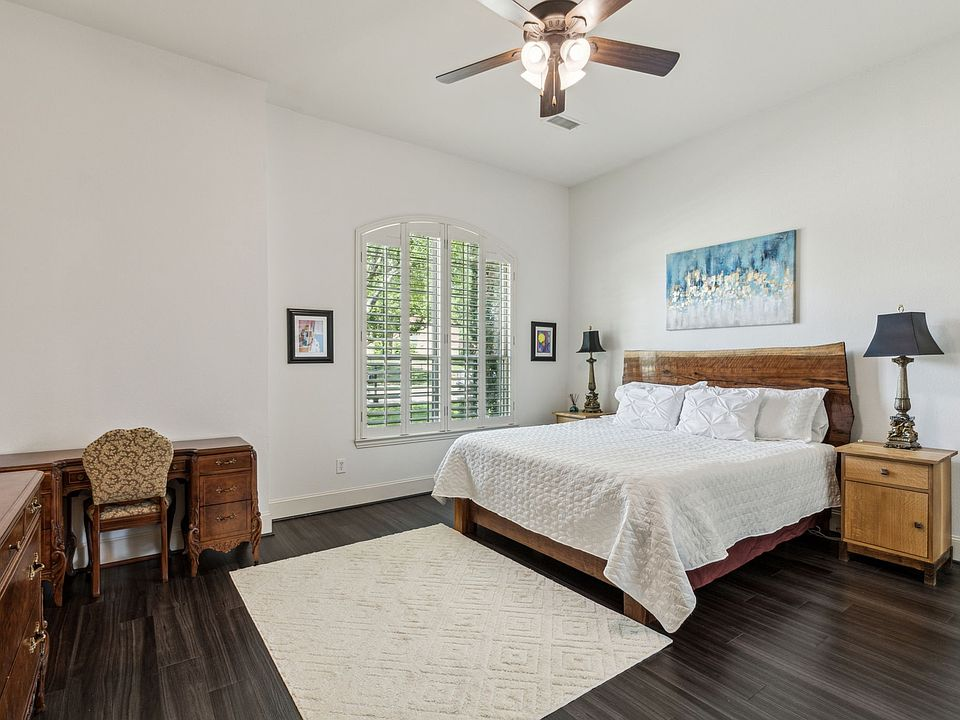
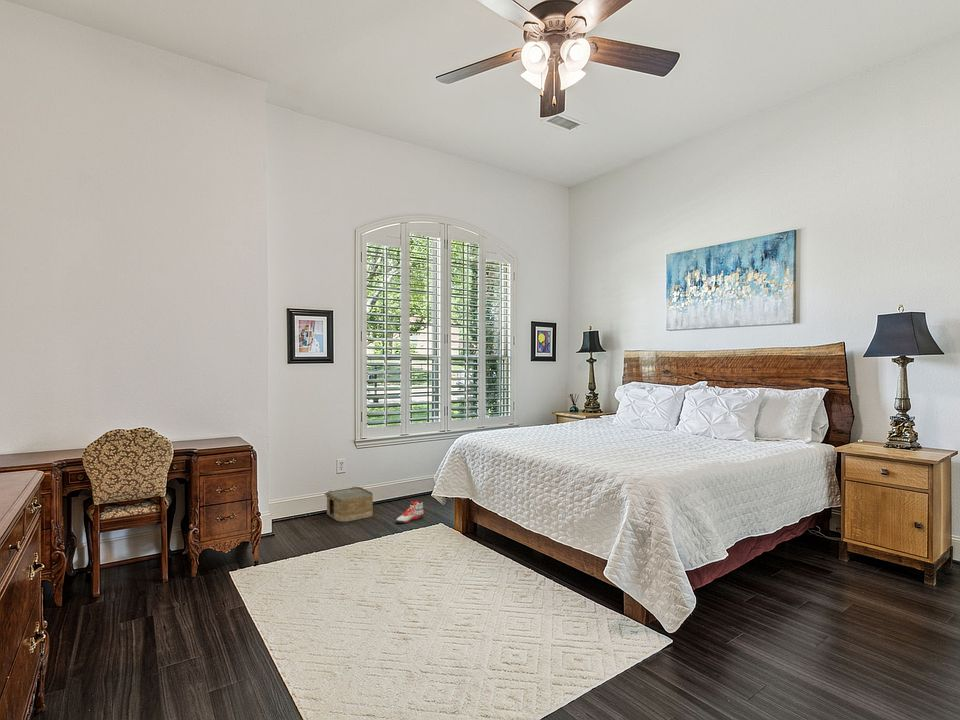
+ sneaker [395,500,425,524]
+ woven basket [324,486,374,523]
